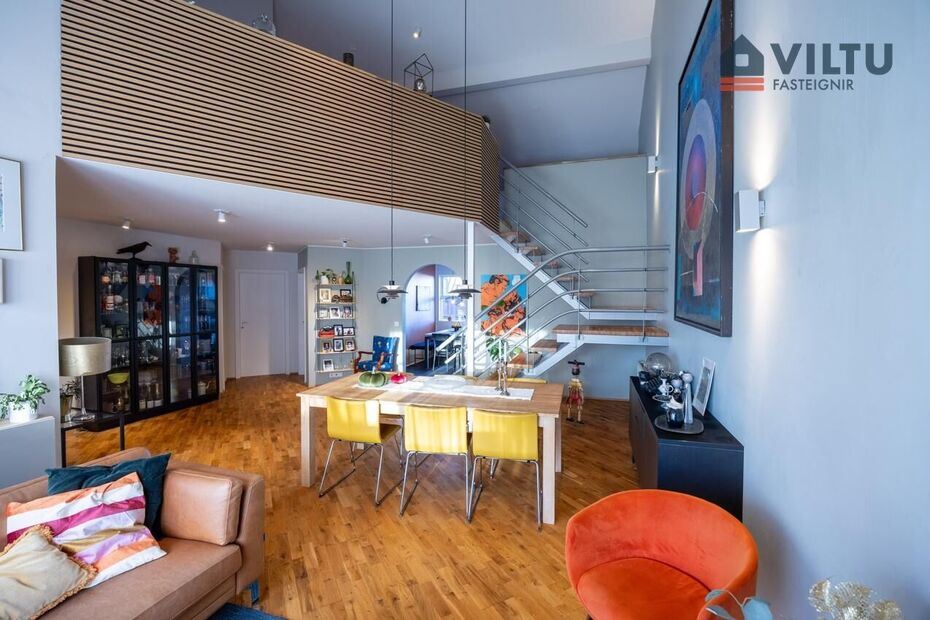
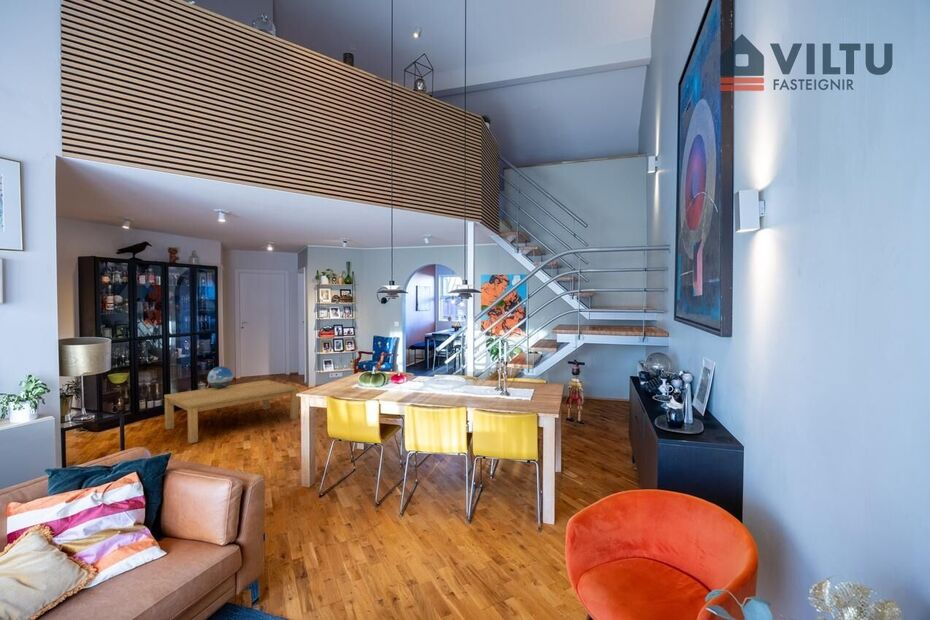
+ coffee table [163,379,300,445]
+ decorative sphere [206,365,234,389]
